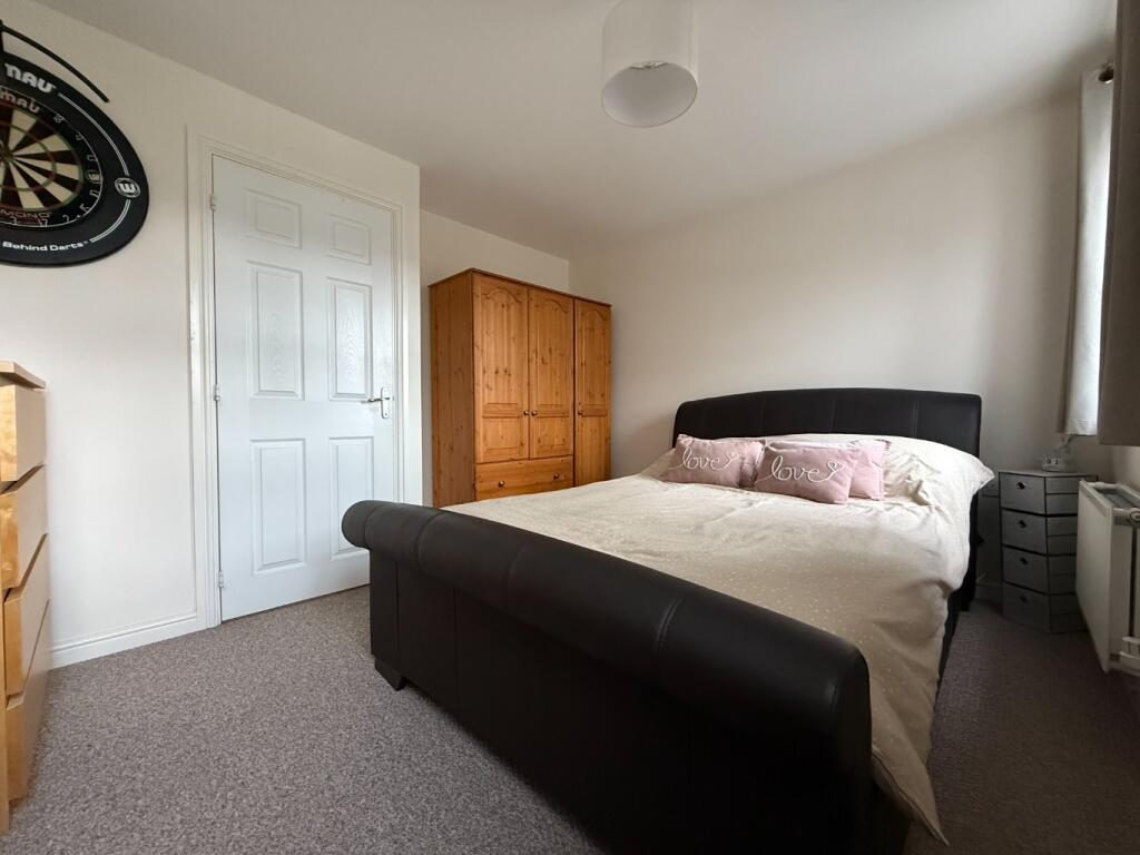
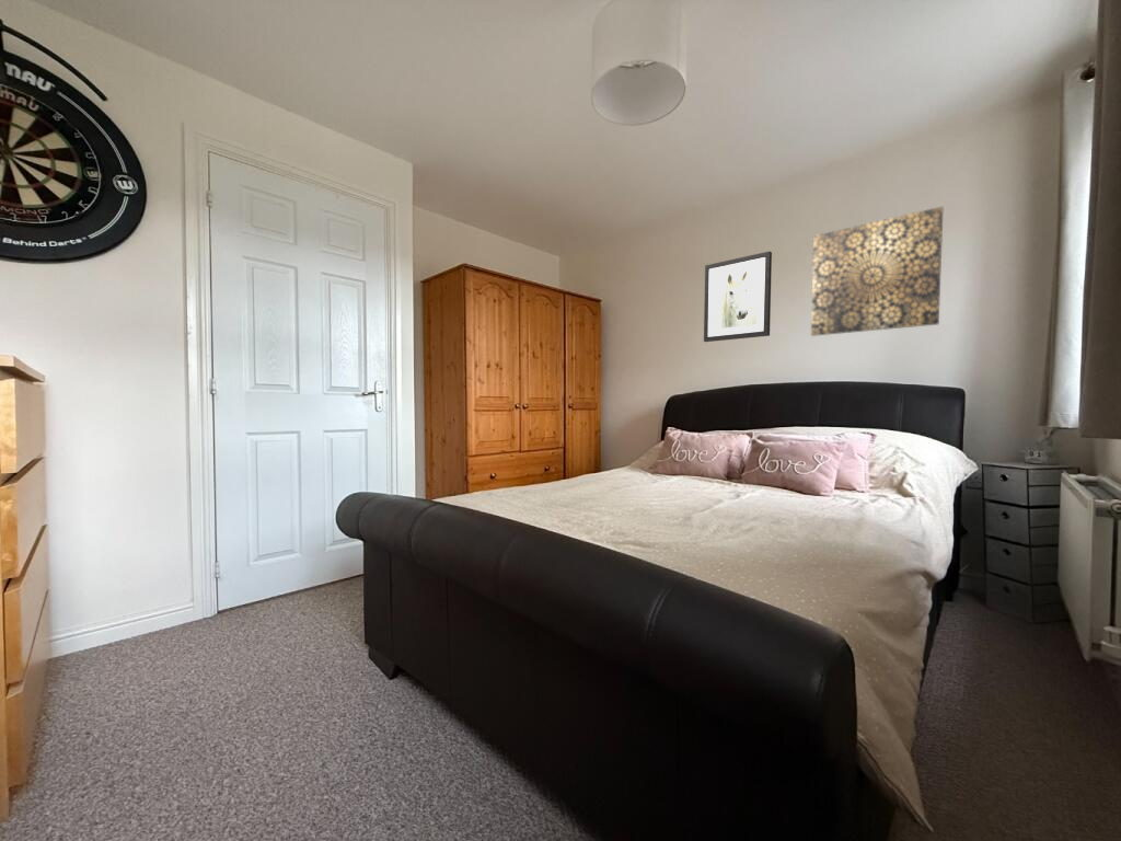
+ wall art [810,206,945,337]
+ wall art [703,251,773,343]
